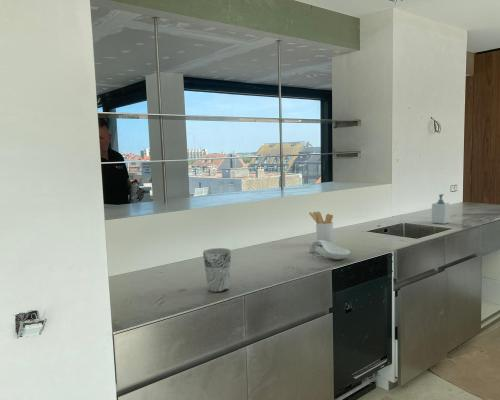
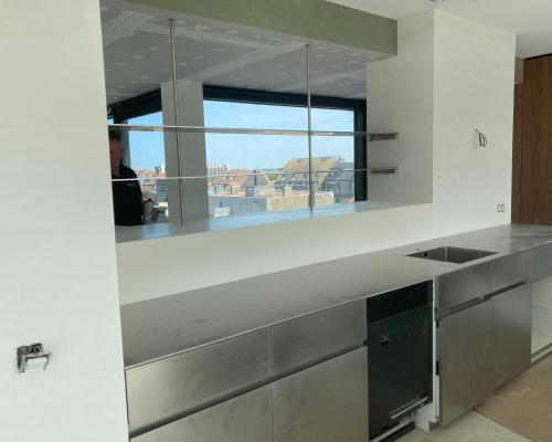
- cup [202,247,232,293]
- utensil holder [308,211,334,246]
- spoon rest [308,240,351,260]
- soap bottle [431,193,451,225]
